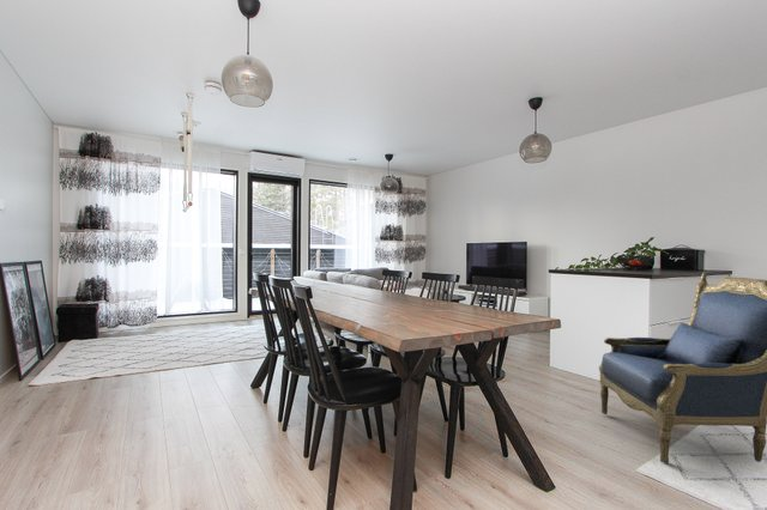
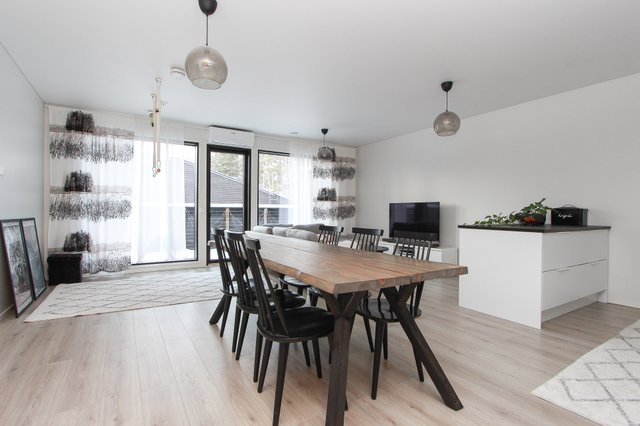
- armchair [598,272,767,463]
